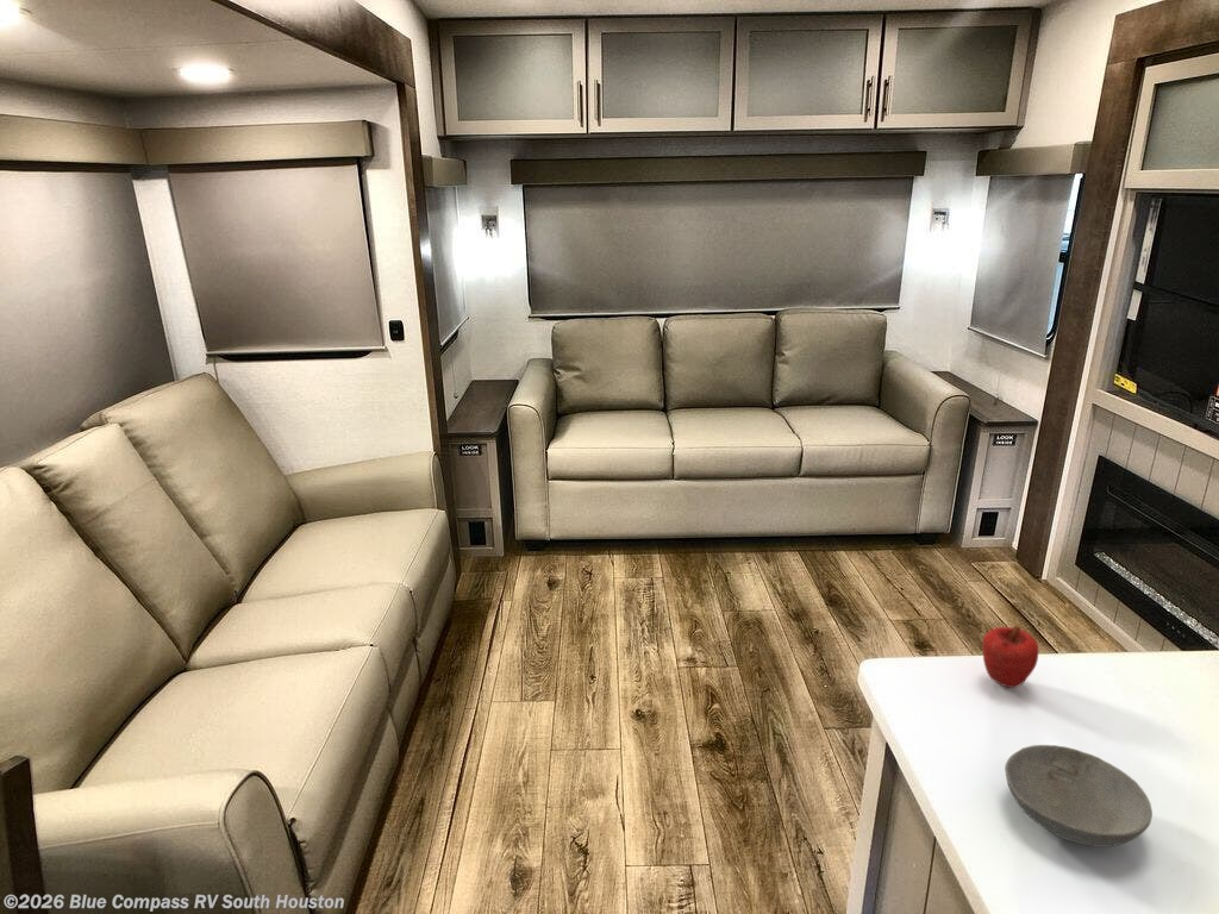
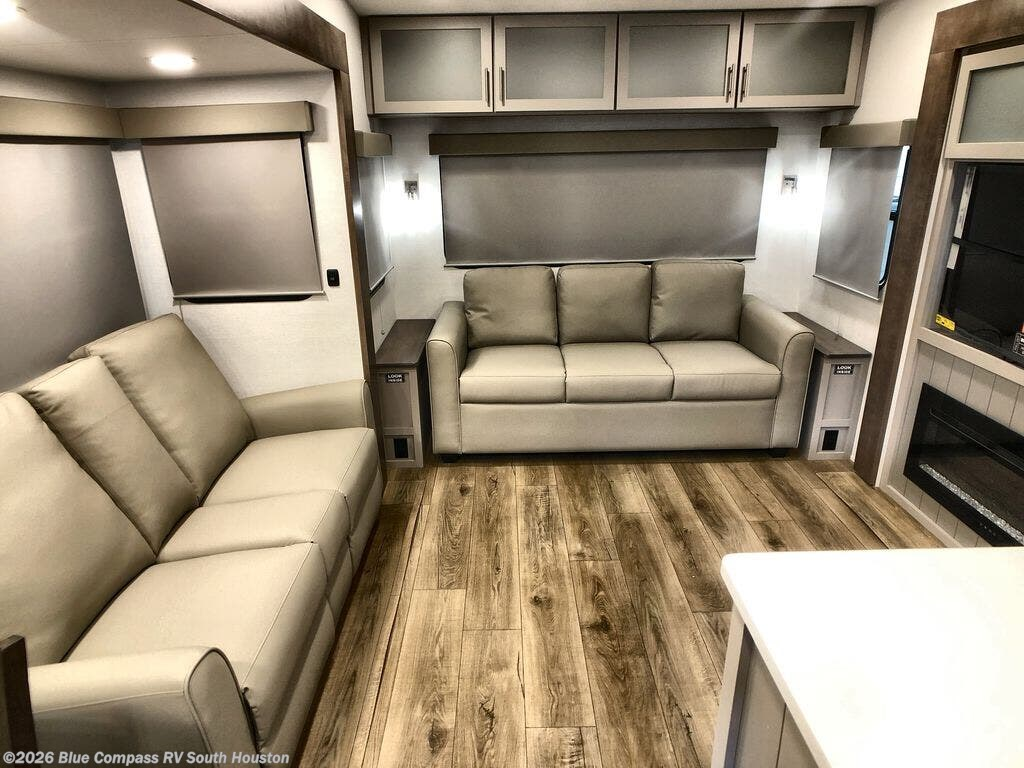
- apple [982,625,1039,689]
- bowl [1004,744,1154,849]
